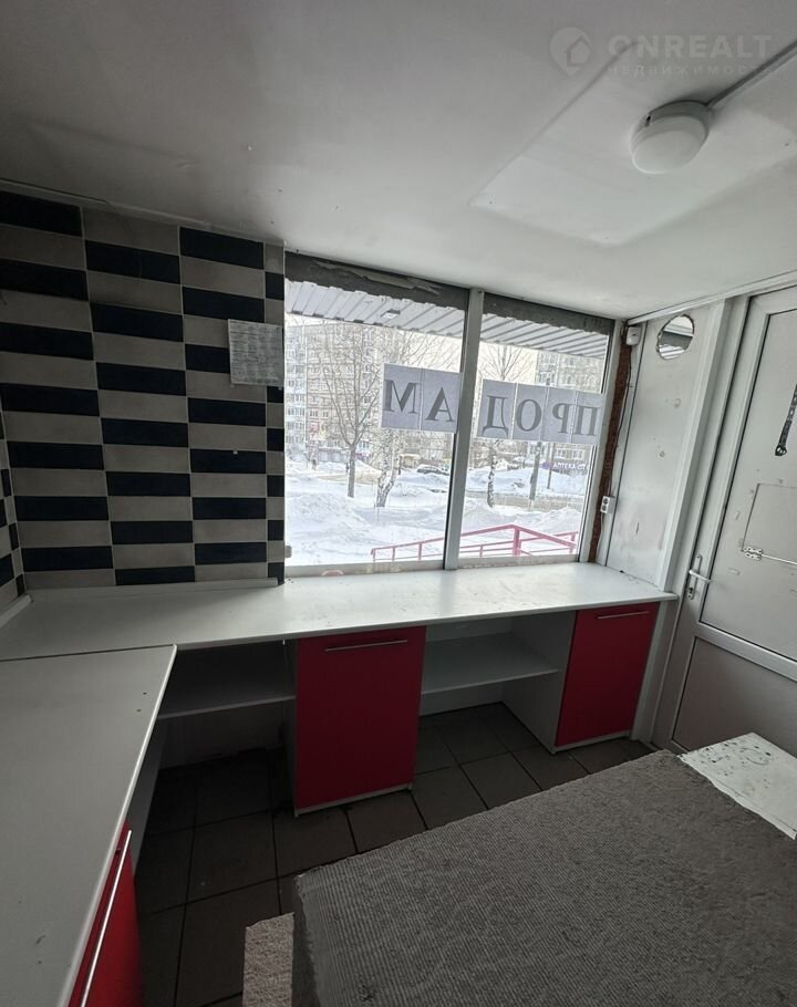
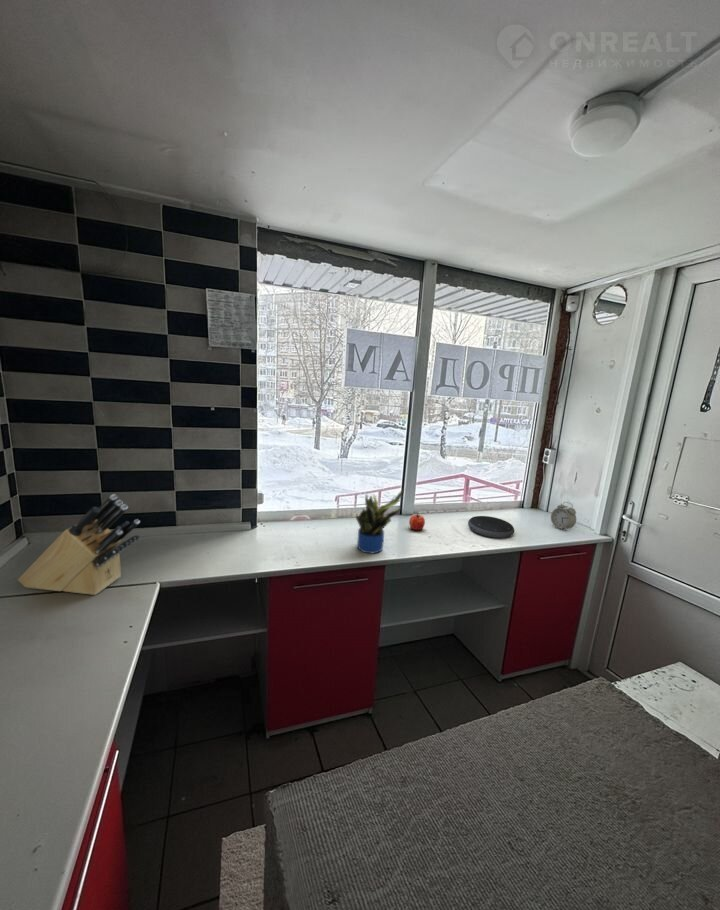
+ fruit [408,513,426,531]
+ knife block [17,493,141,596]
+ alarm clock [550,501,577,531]
+ potted plant [355,488,405,554]
+ speaker [467,515,515,539]
